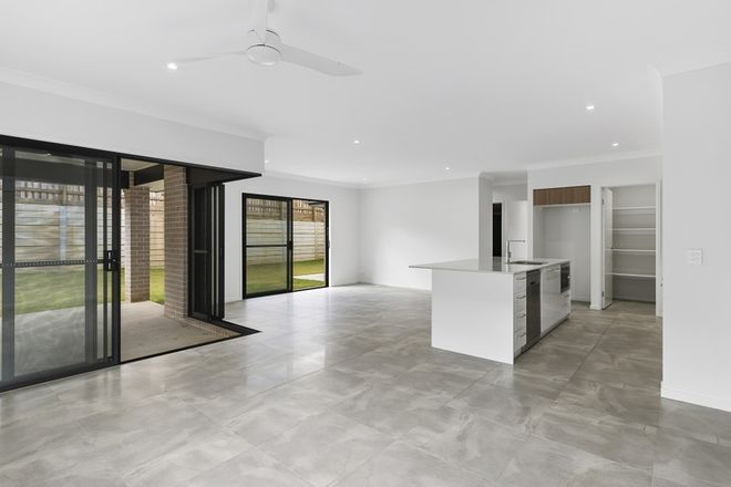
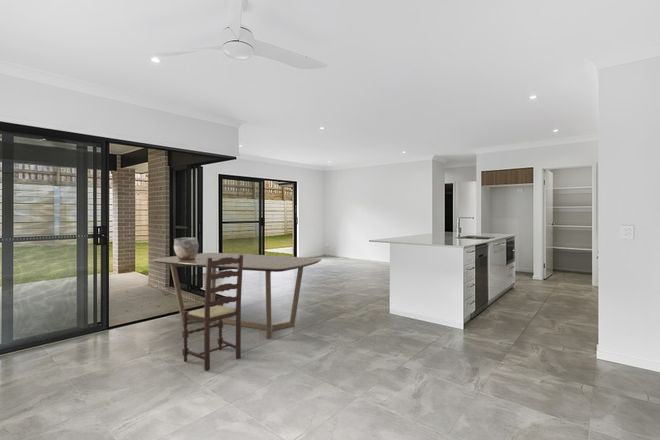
+ dining chair [181,255,243,372]
+ ceramic vessel [173,236,200,260]
+ dining table [152,252,323,340]
